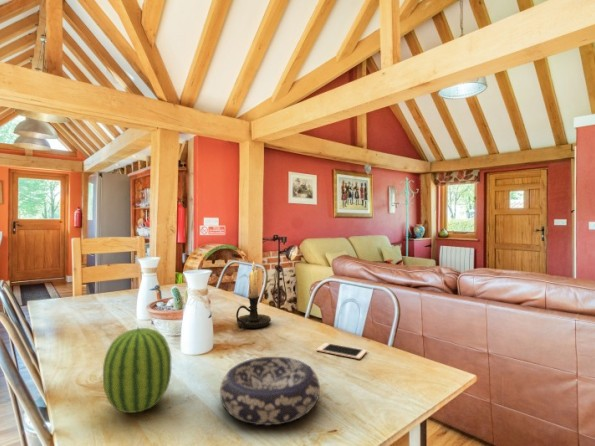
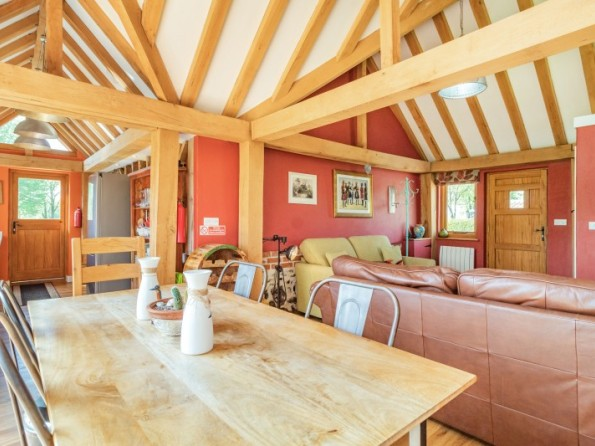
- fruit [102,326,172,414]
- candle holder [235,260,272,330]
- decorative bowl [219,356,321,426]
- cell phone [315,342,368,360]
